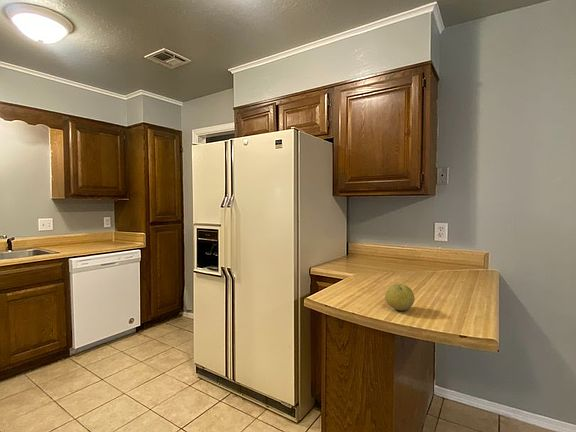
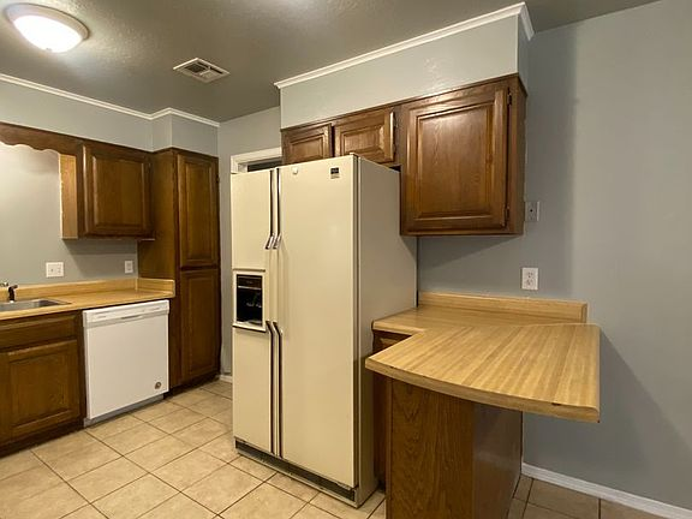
- fruit [384,283,416,312]
